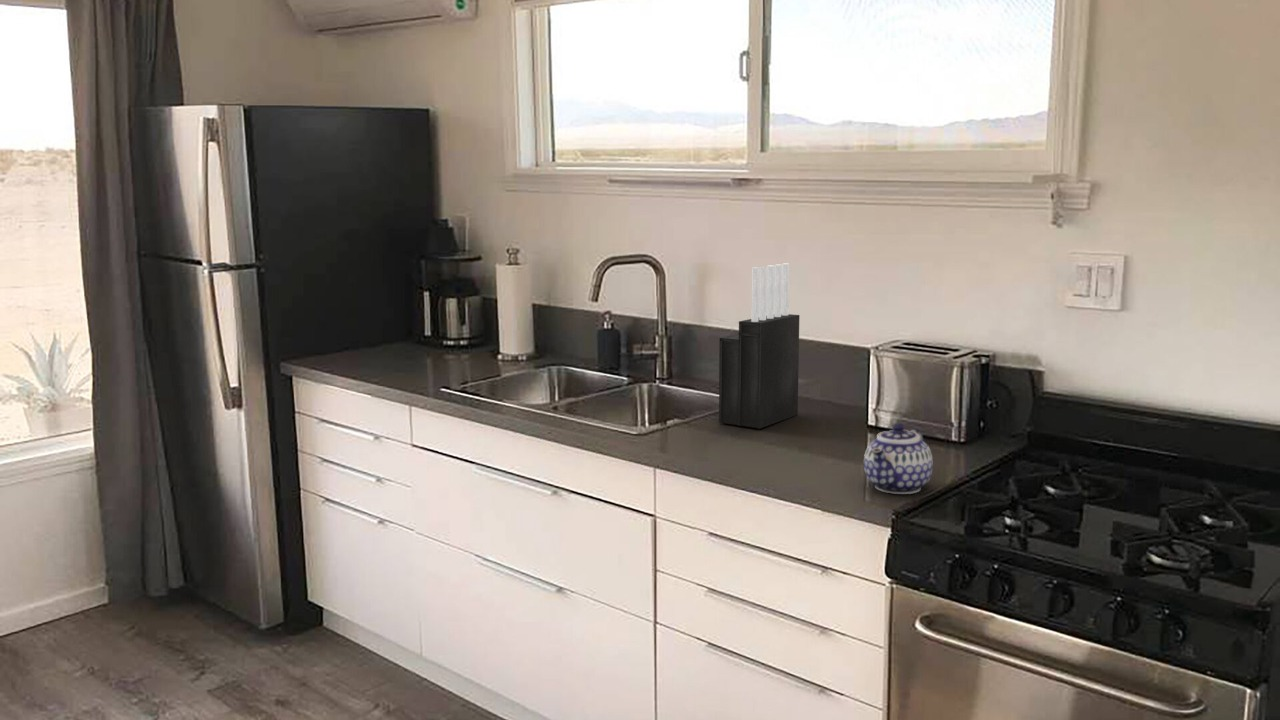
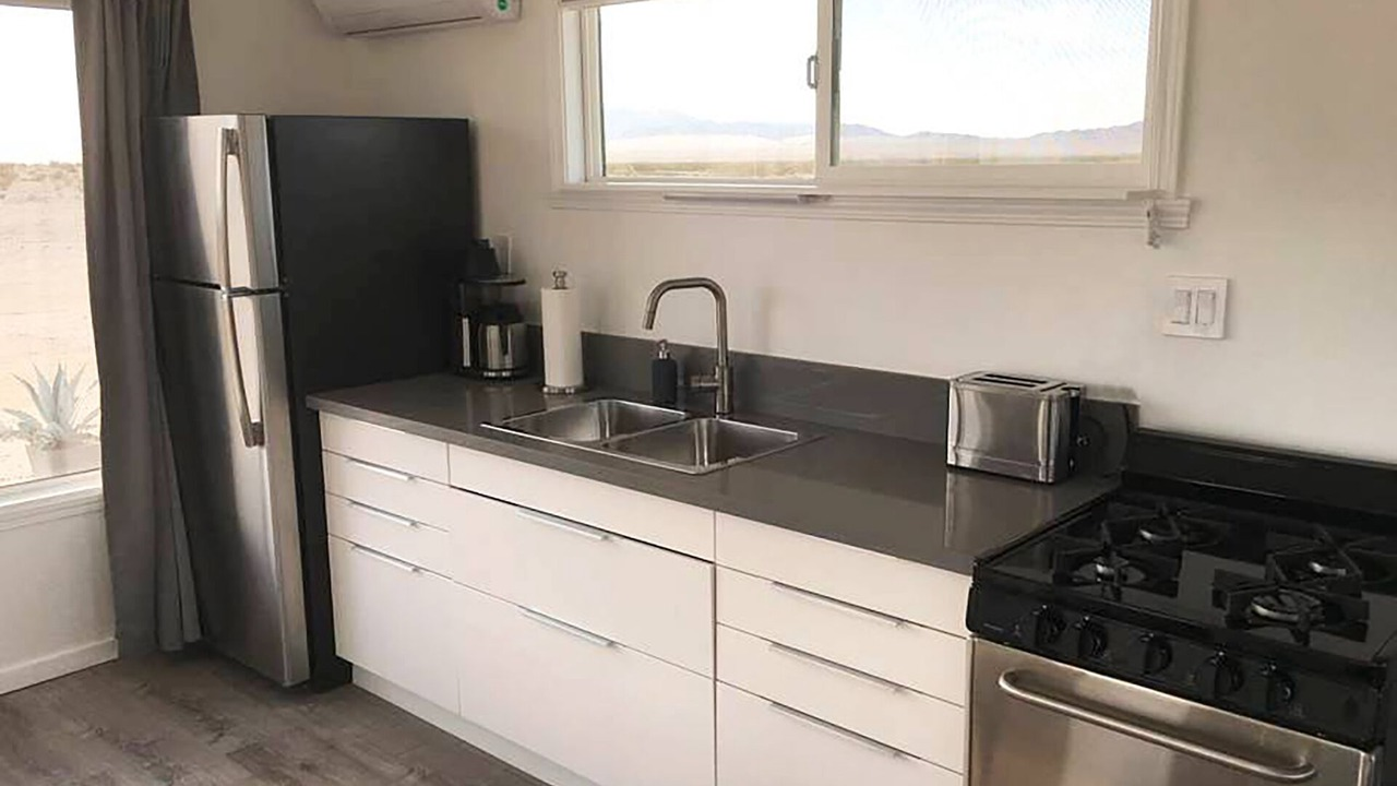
- knife block [718,262,800,430]
- teapot [863,423,934,495]
